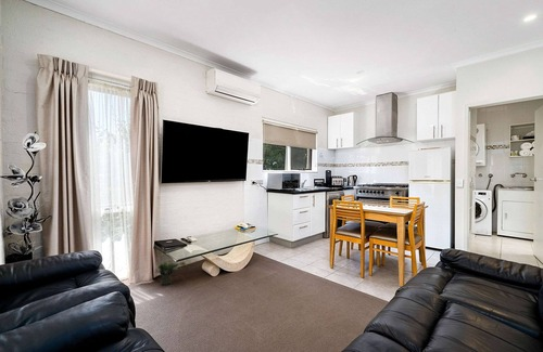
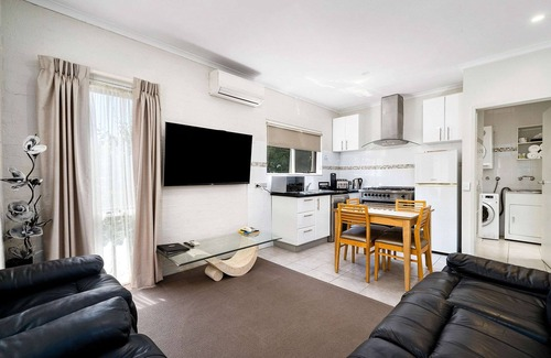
- potted plant [153,257,187,286]
